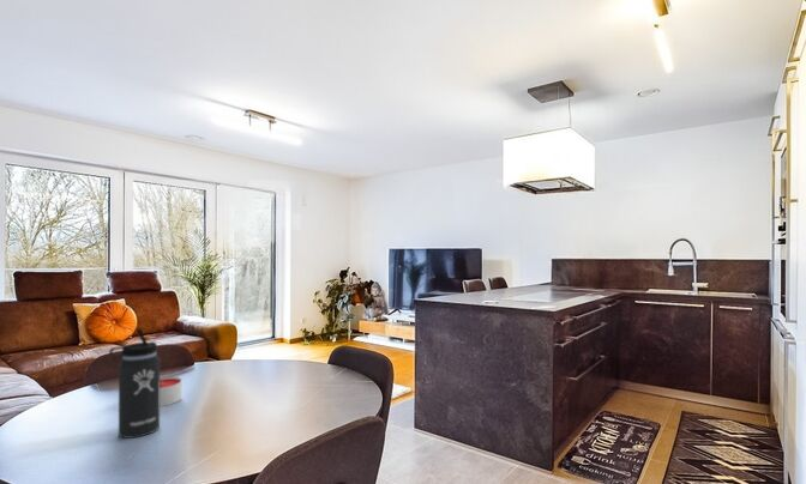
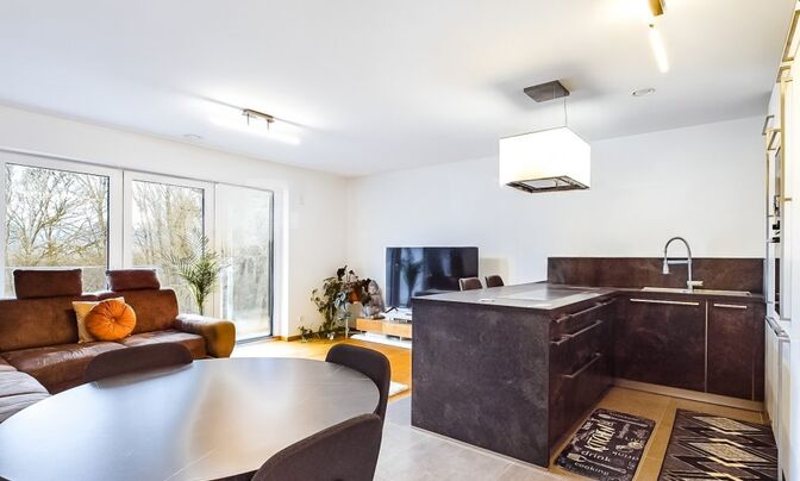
- candle [160,376,182,407]
- thermos bottle [108,327,161,440]
